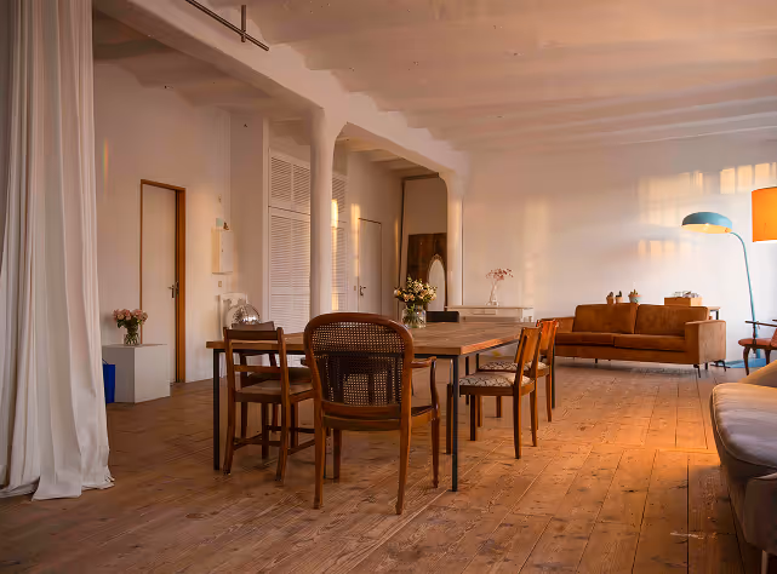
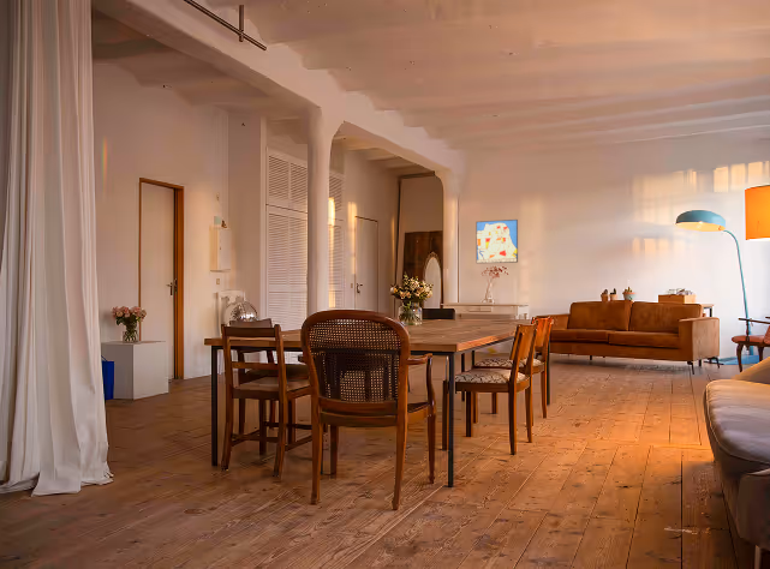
+ wall art [474,218,519,264]
